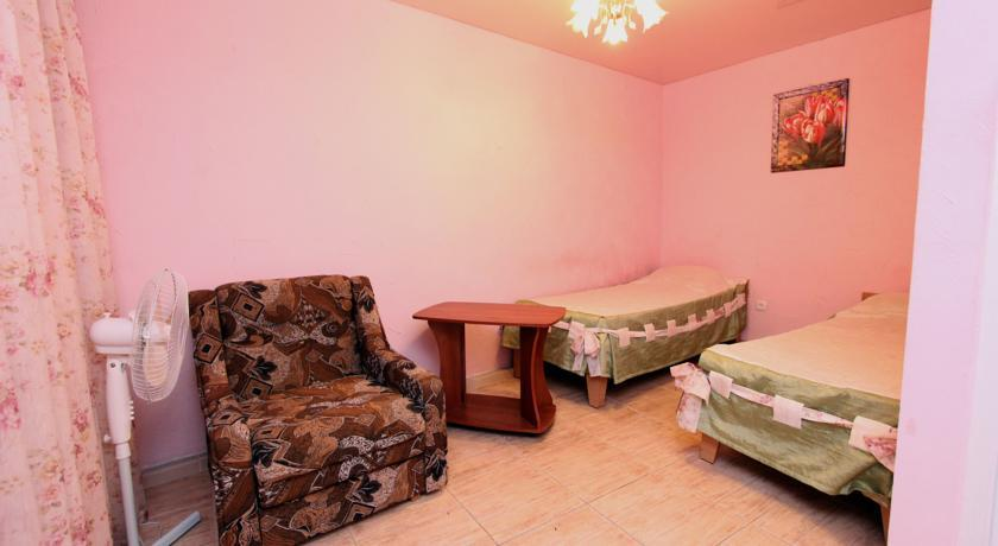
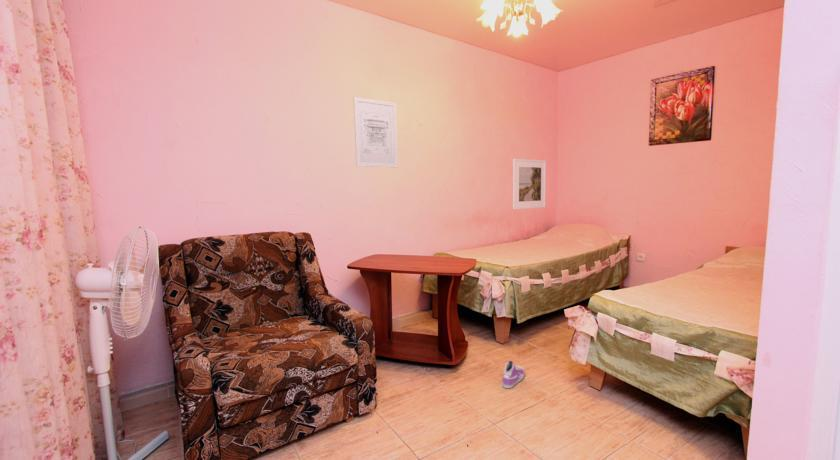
+ sneaker [501,360,526,389]
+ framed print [512,158,547,210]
+ wall art [352,96,399,169]
